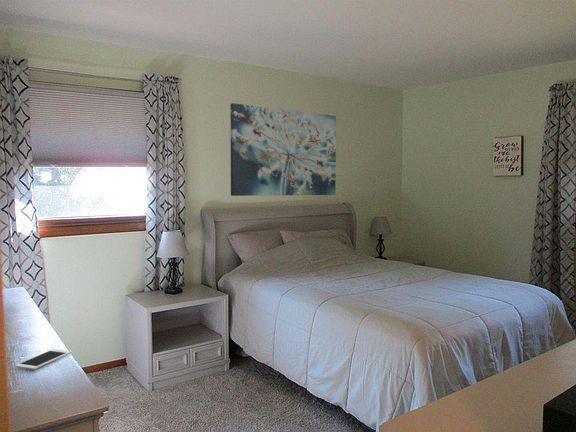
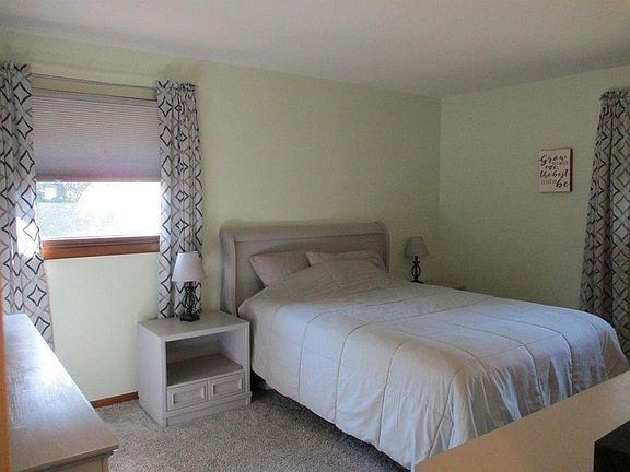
- wall art [230,102,337,197]
- cell phone [14,348,73,371]
